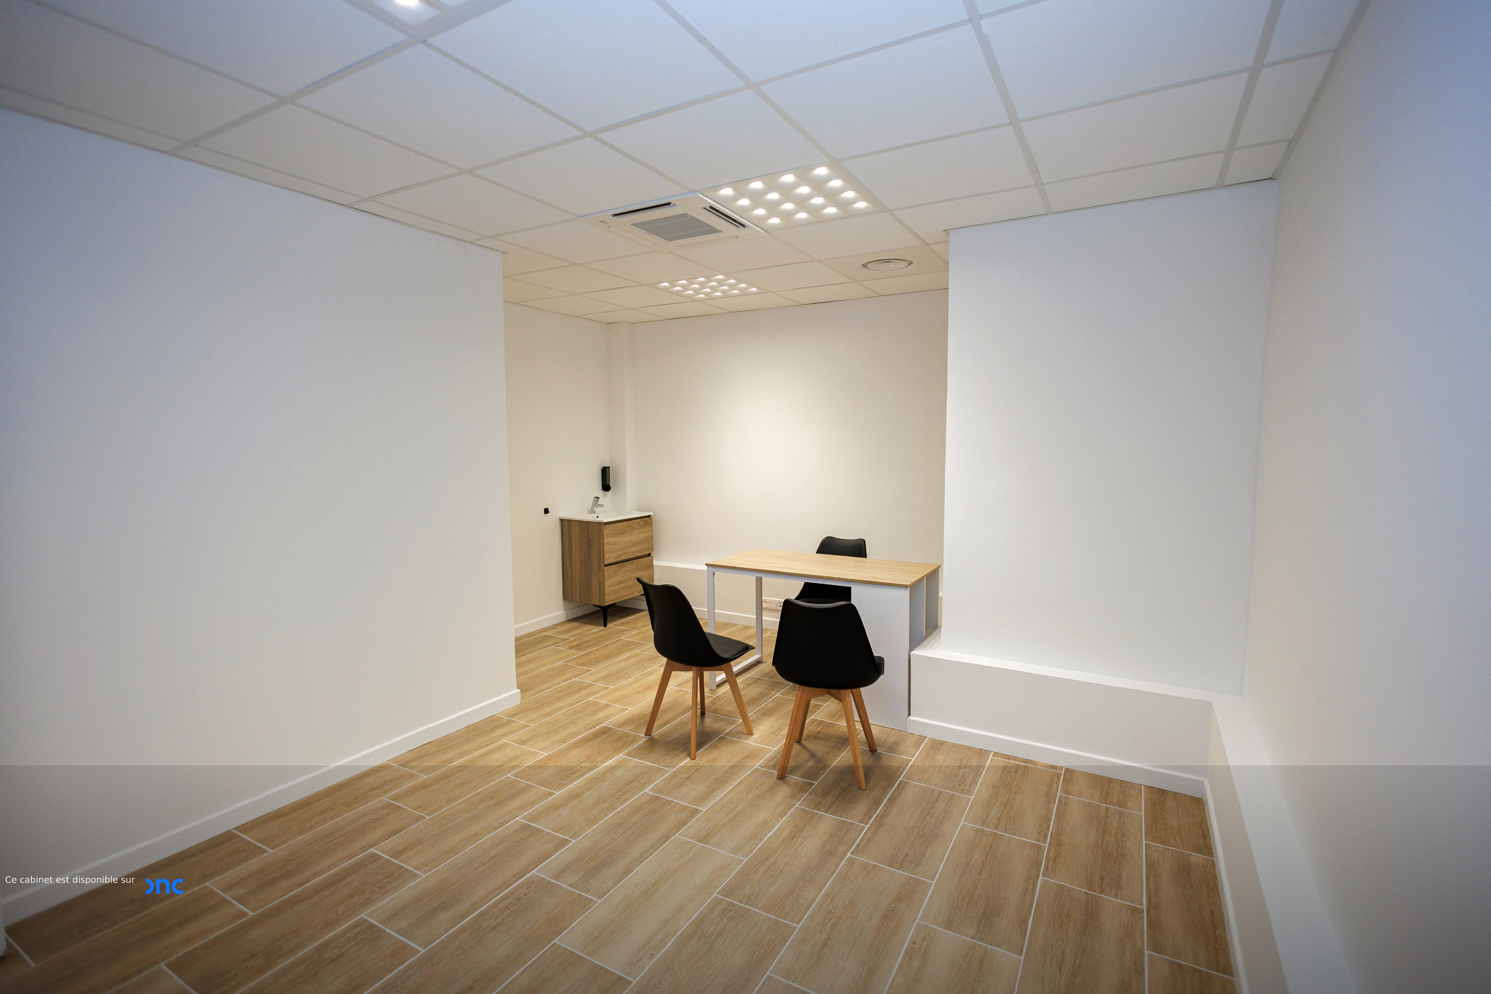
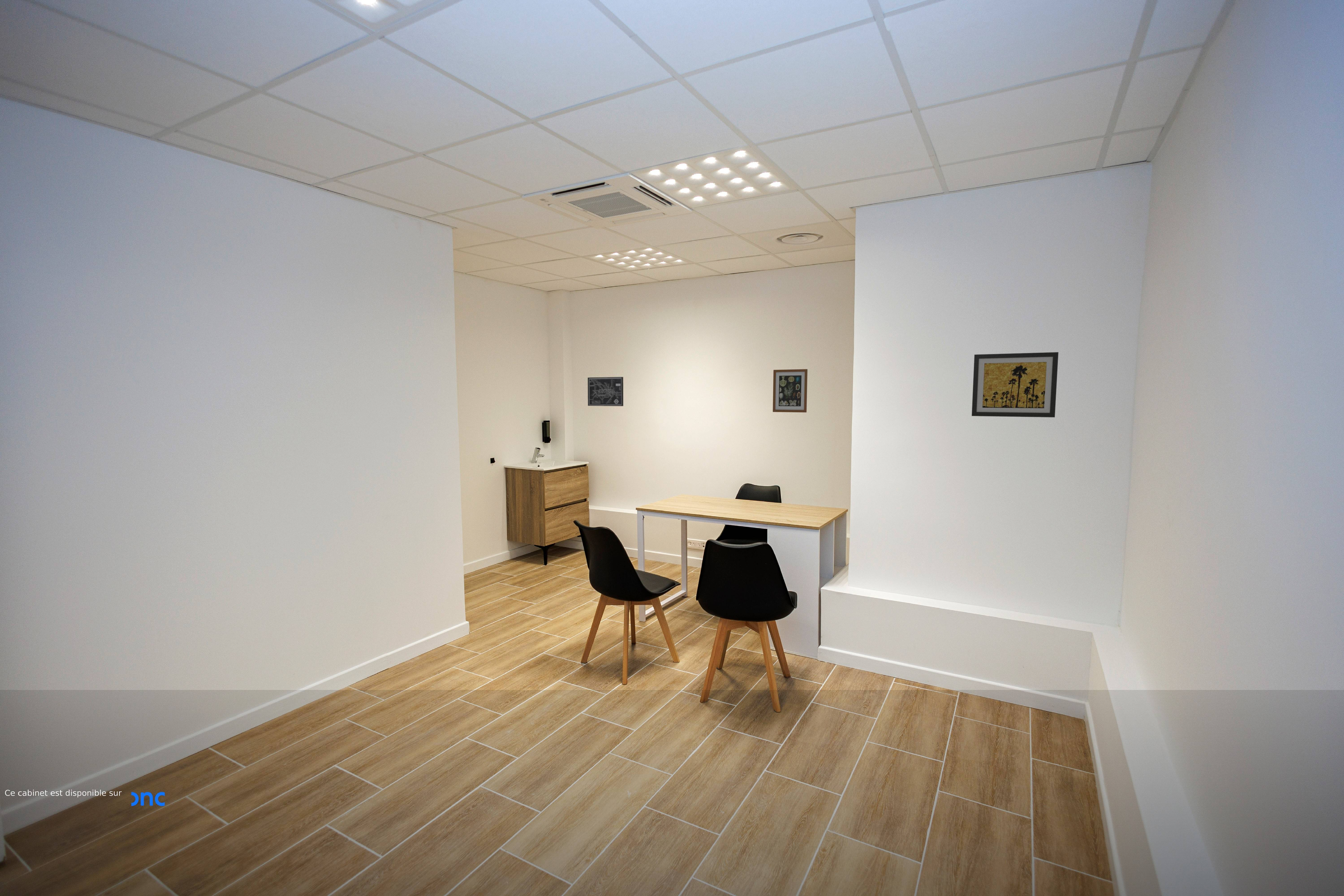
+ wall art [587,377,624,406]
+ wall art [772,369,808,413]
+ wall art [971,352,1059,418]
